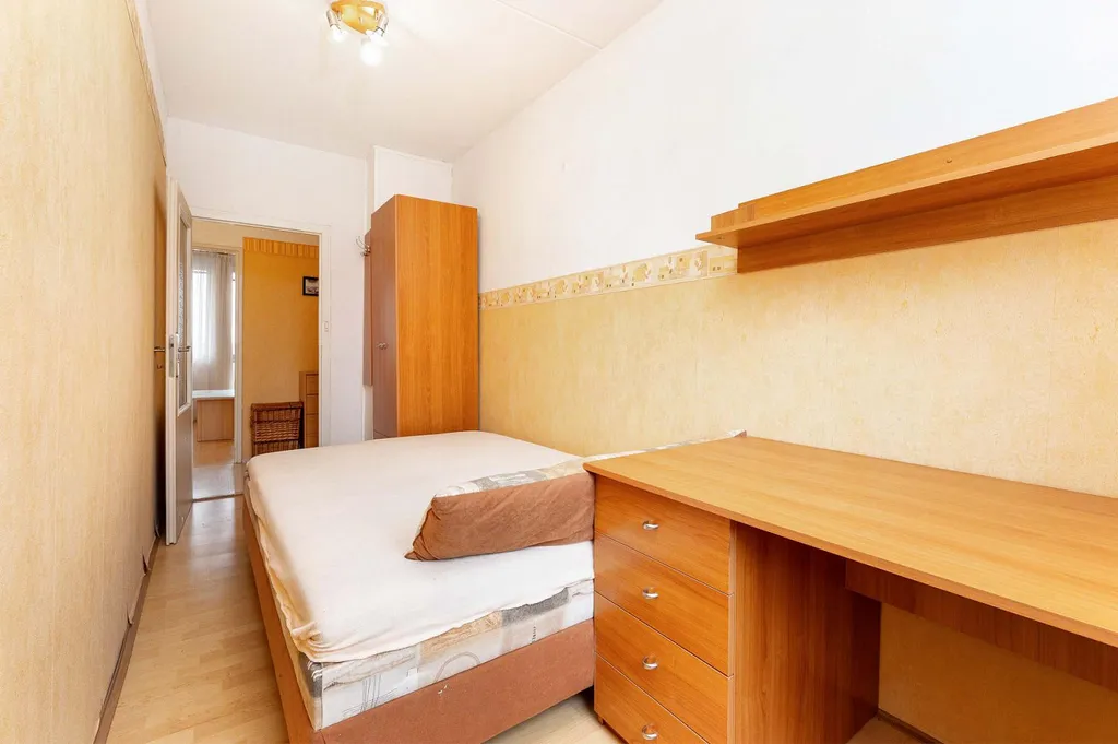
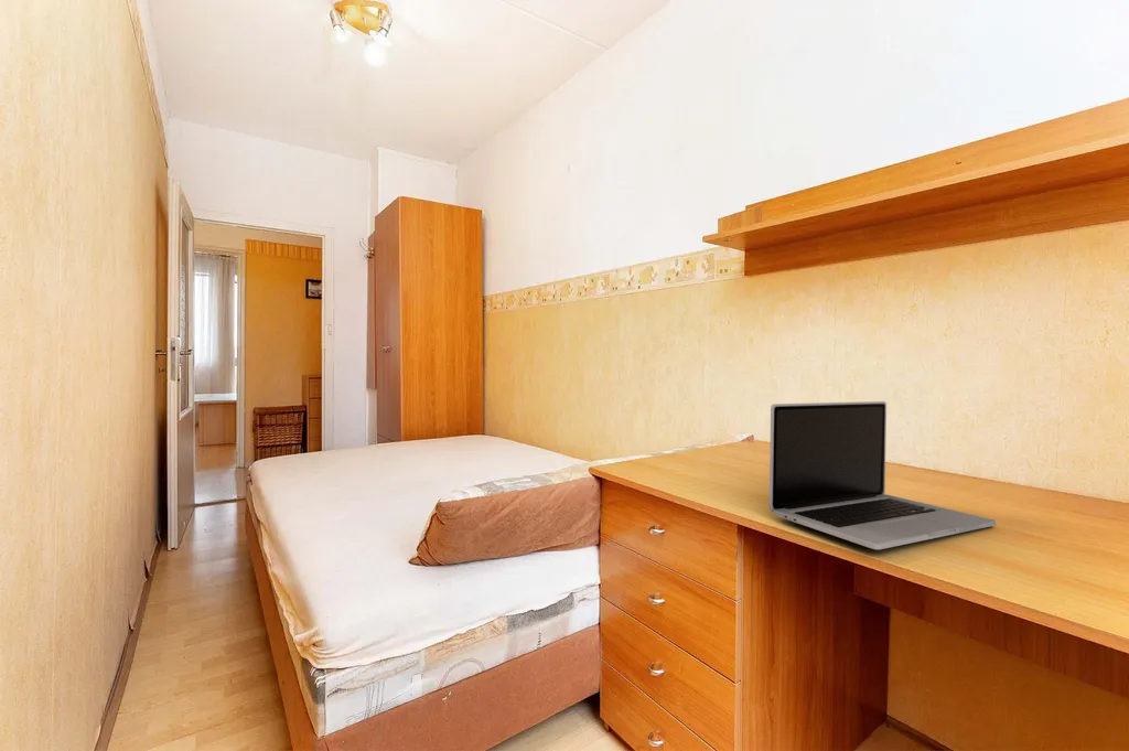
+ laptop [768,400,997,550]
